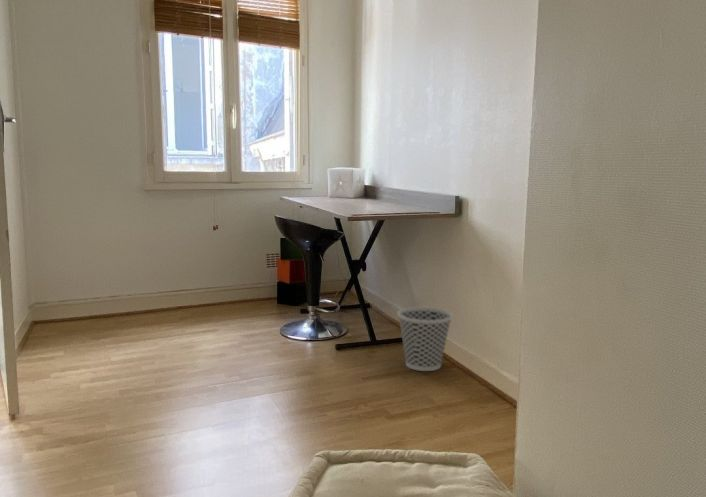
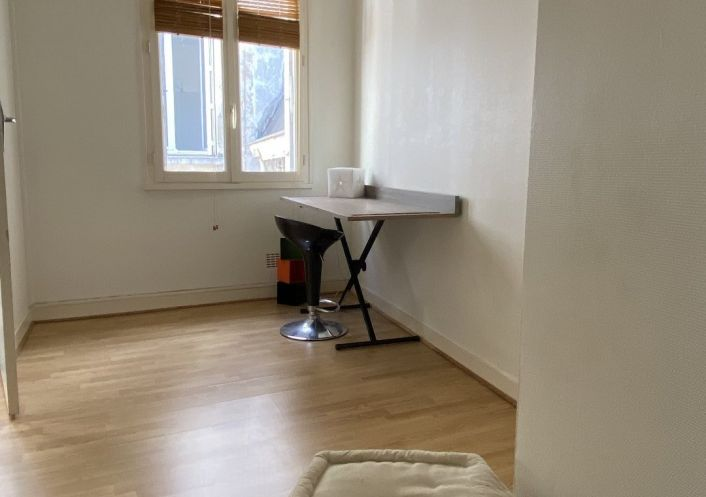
- wastebasket [397,306,453,372]
